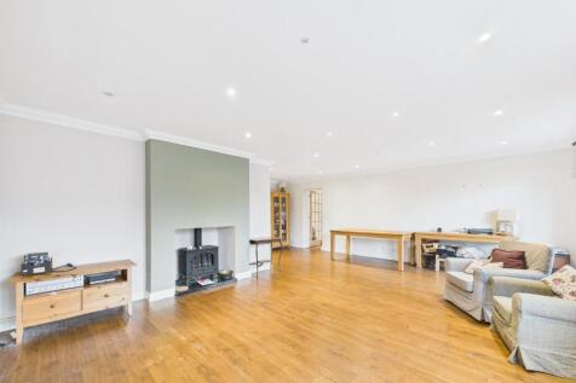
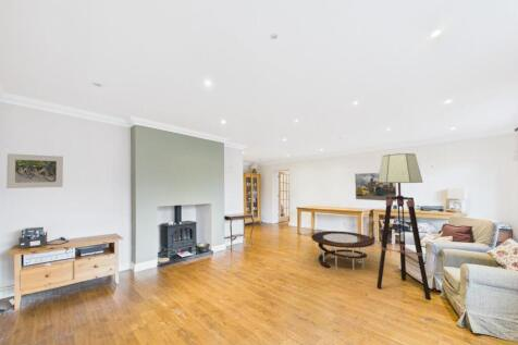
+ coffee table [310,230,375,272]
+ floor lamp [375,152,432,301]
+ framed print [5,152,64,189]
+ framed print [354,172,397,202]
